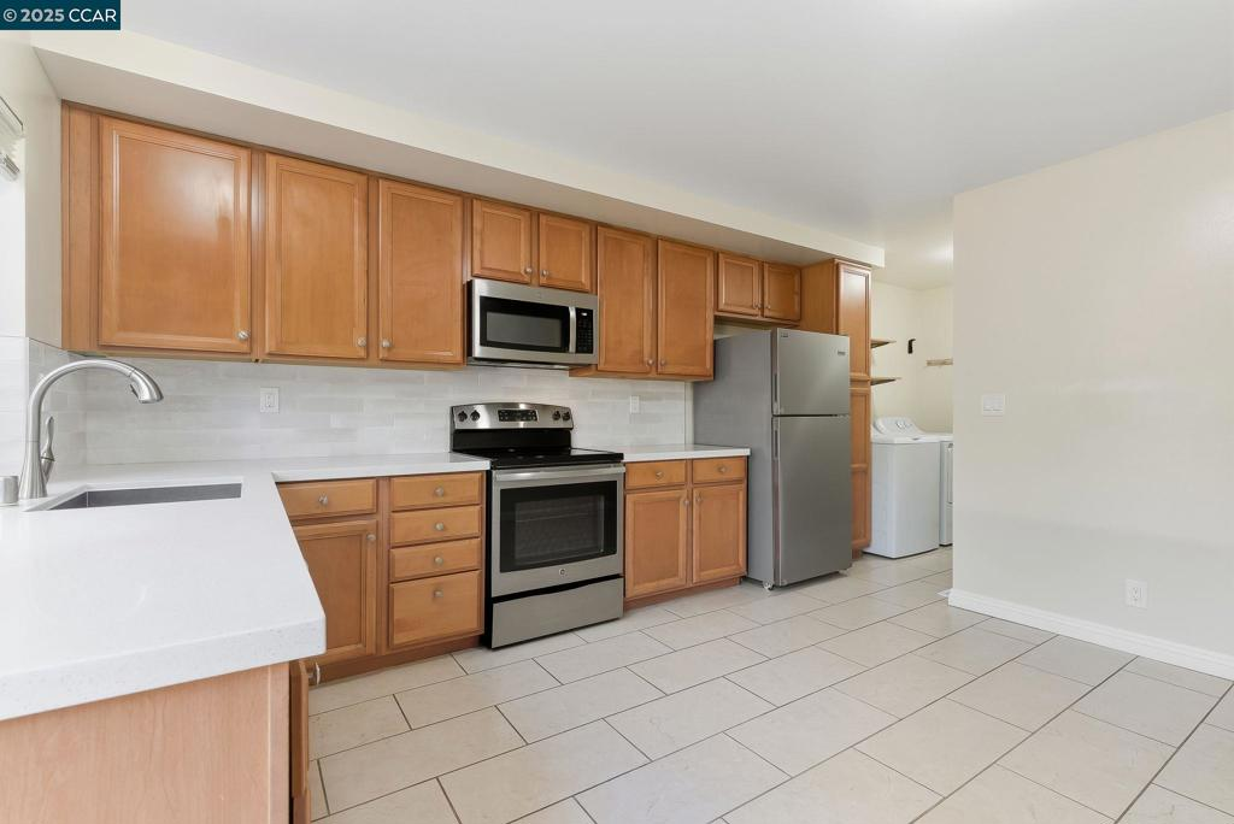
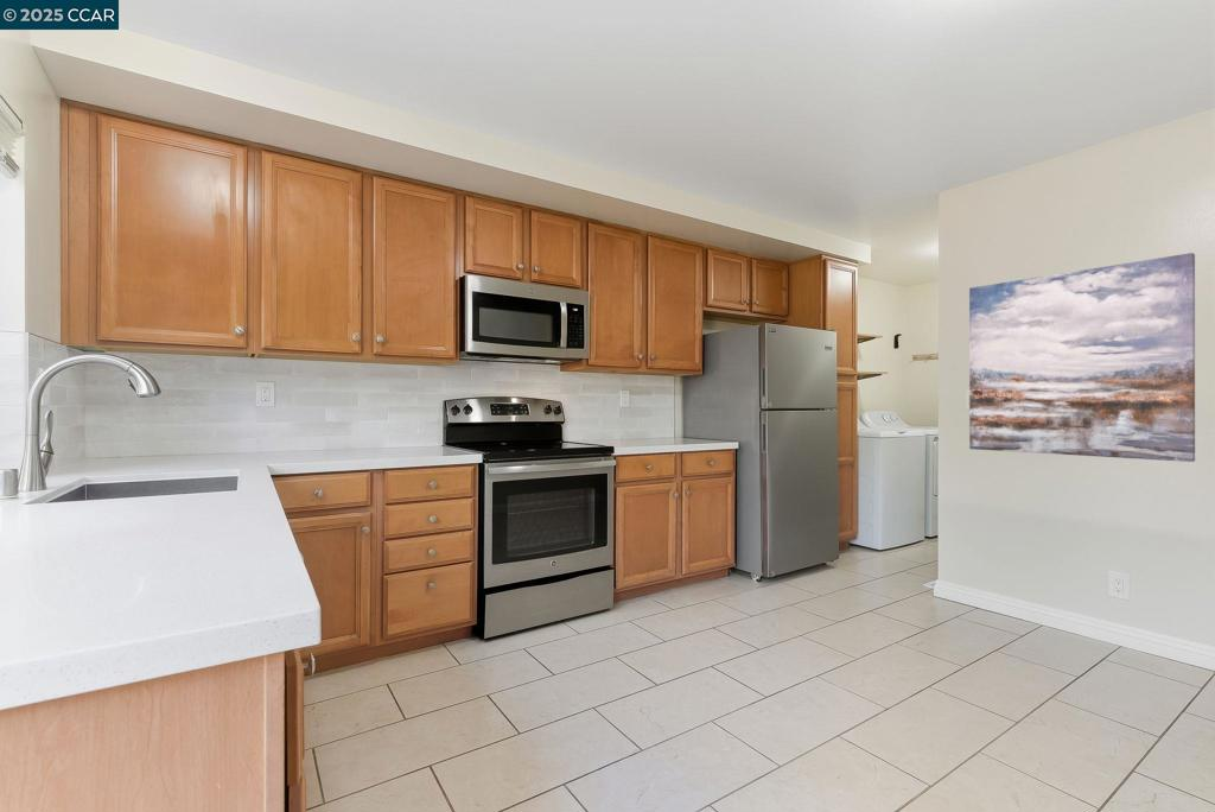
+ wall art [968,252,1196,463]
